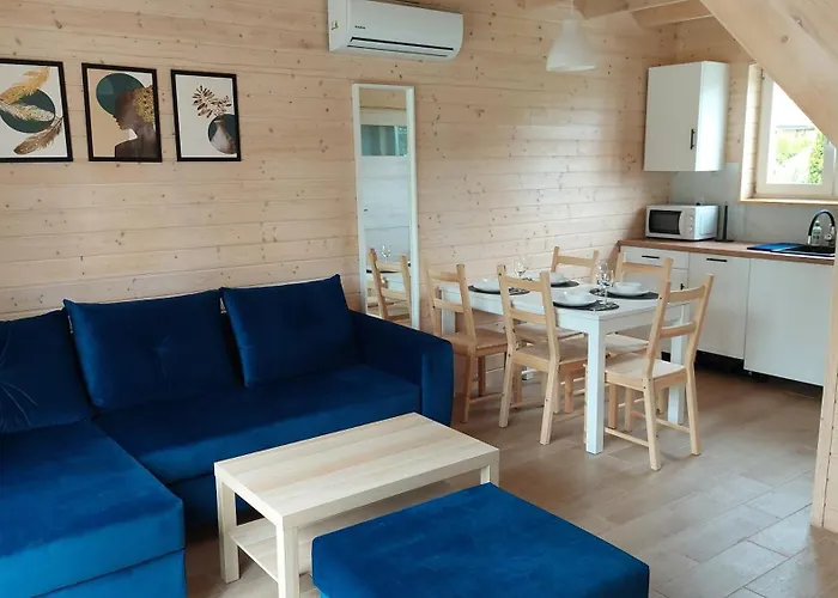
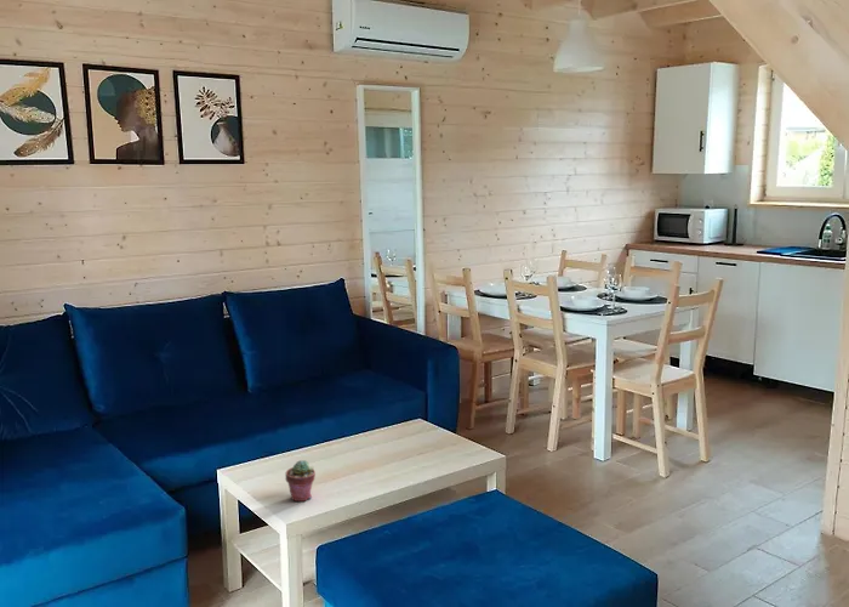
+ potted succulent [285,459,317,503]
